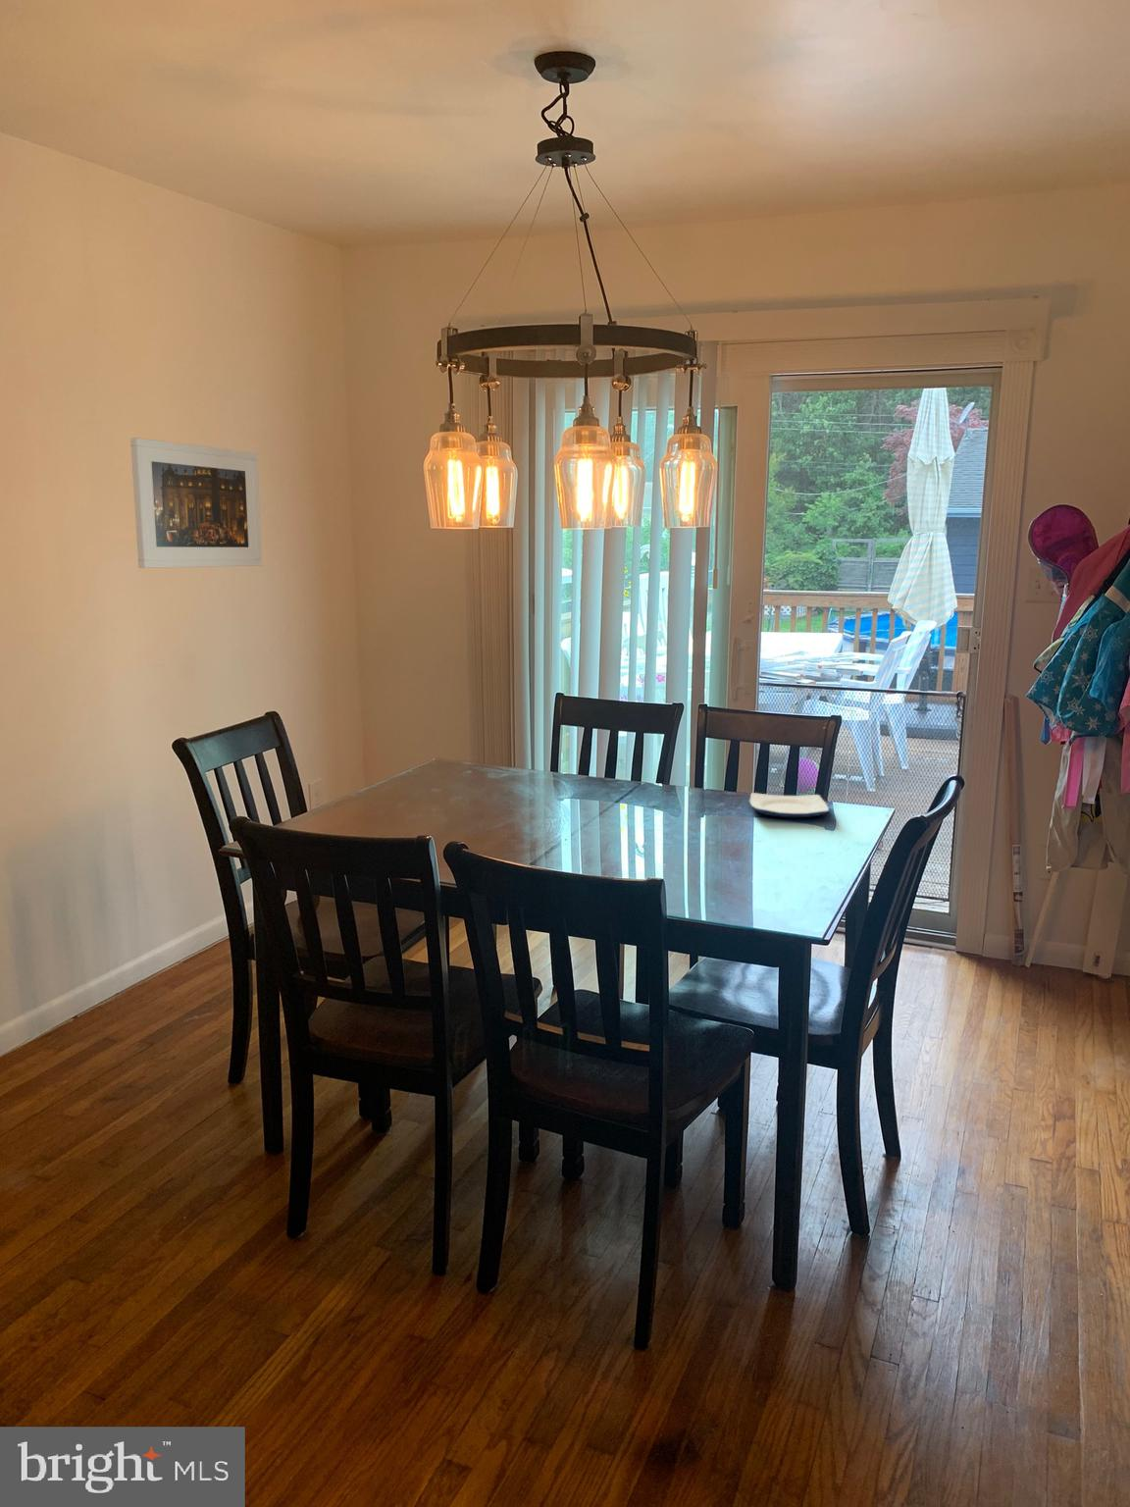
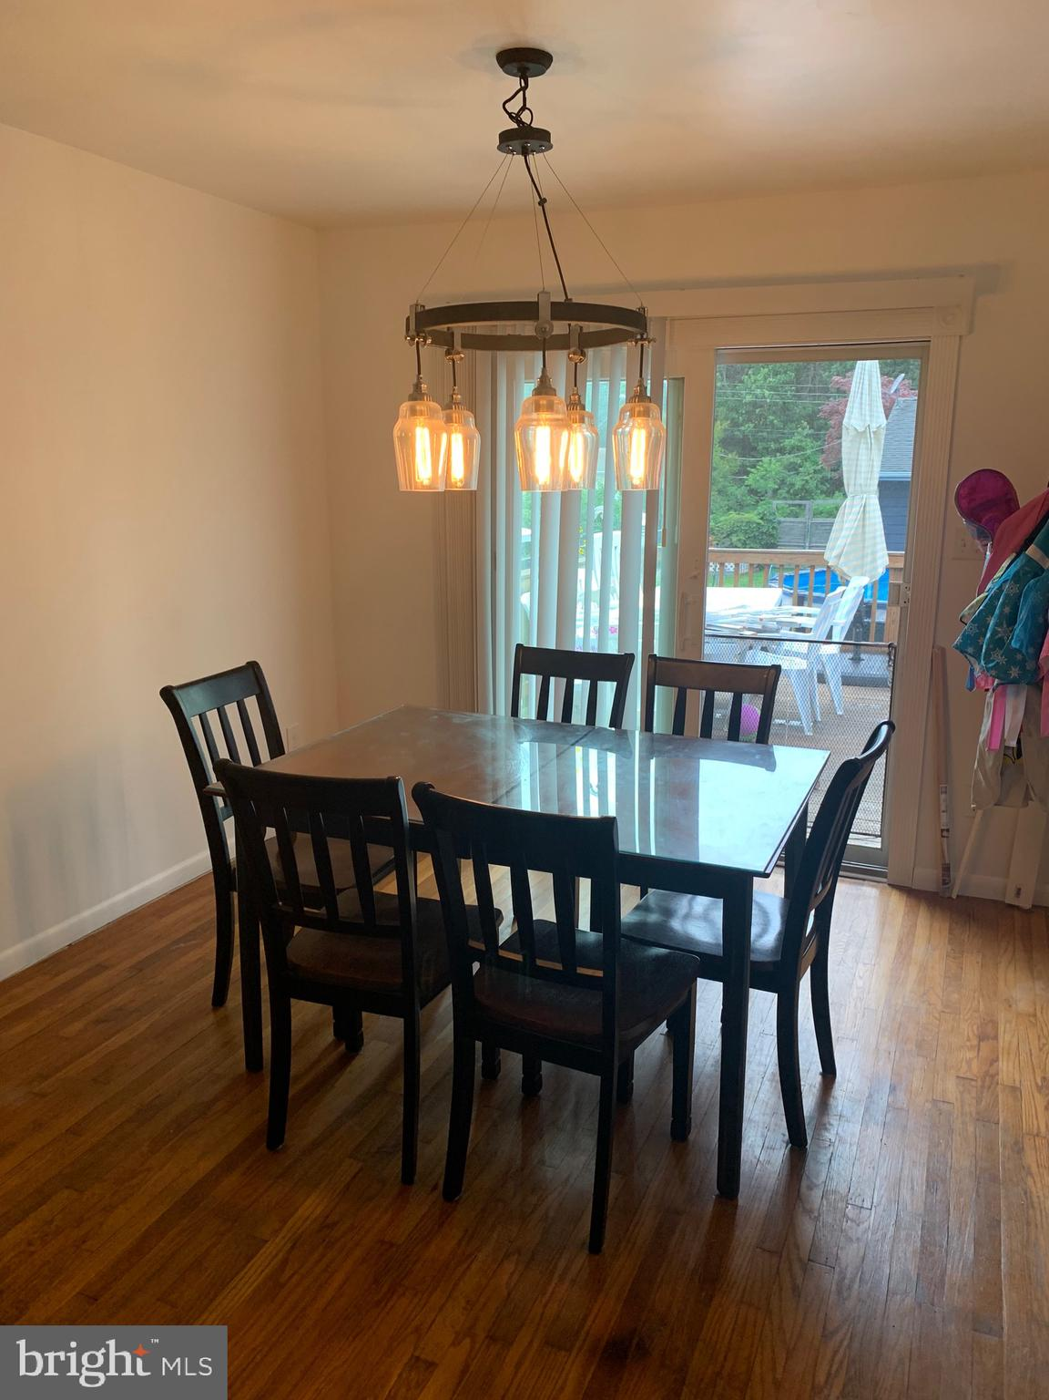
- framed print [129,437,262,570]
- plate [749,791,830,819]
